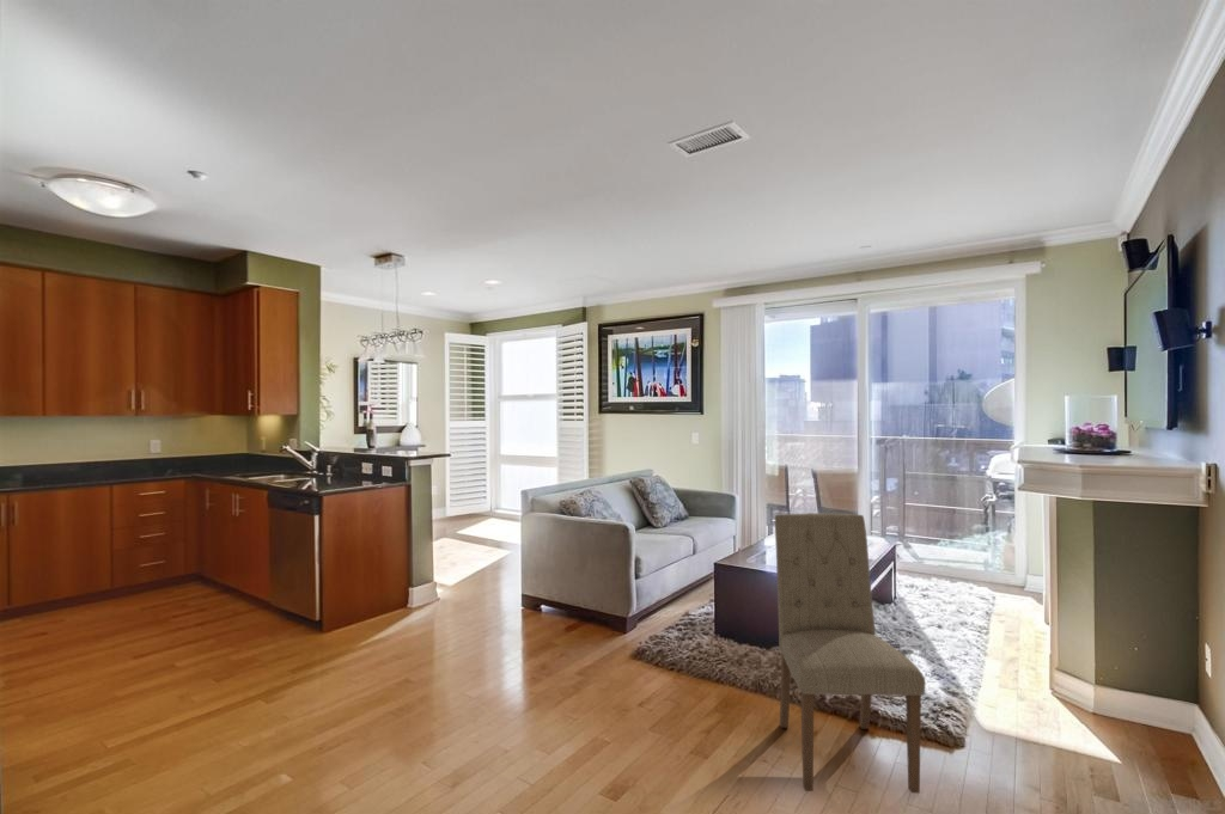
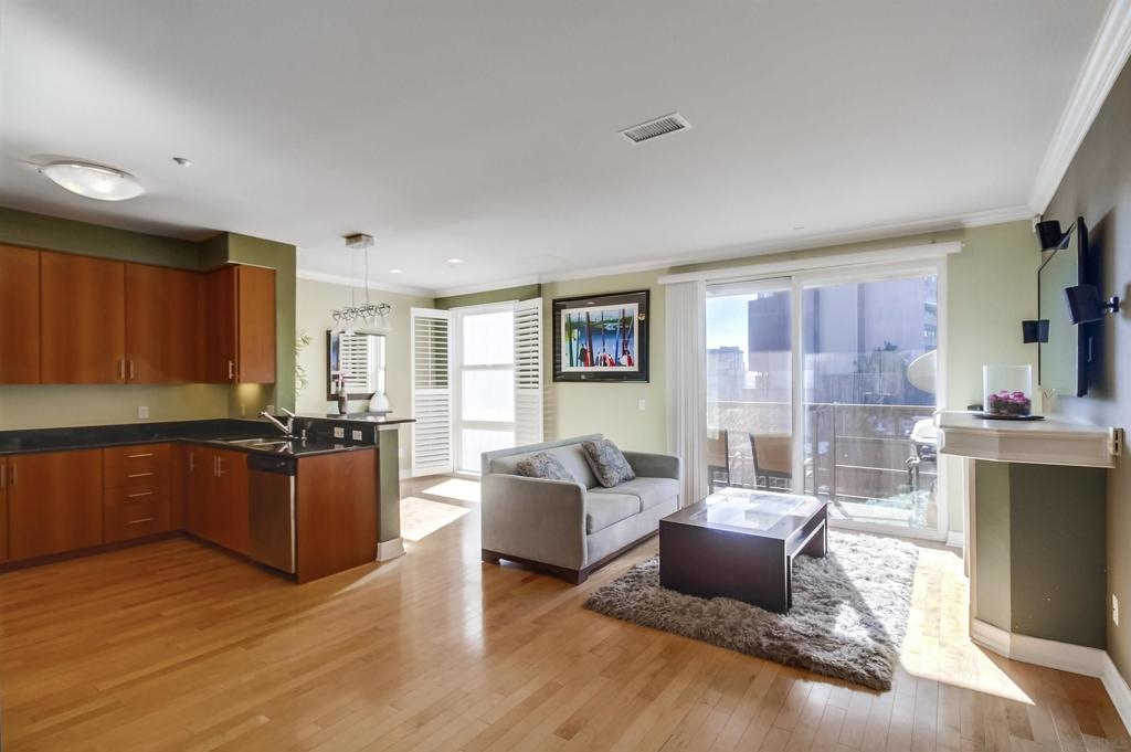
- dining chair [774,512,927,794]
